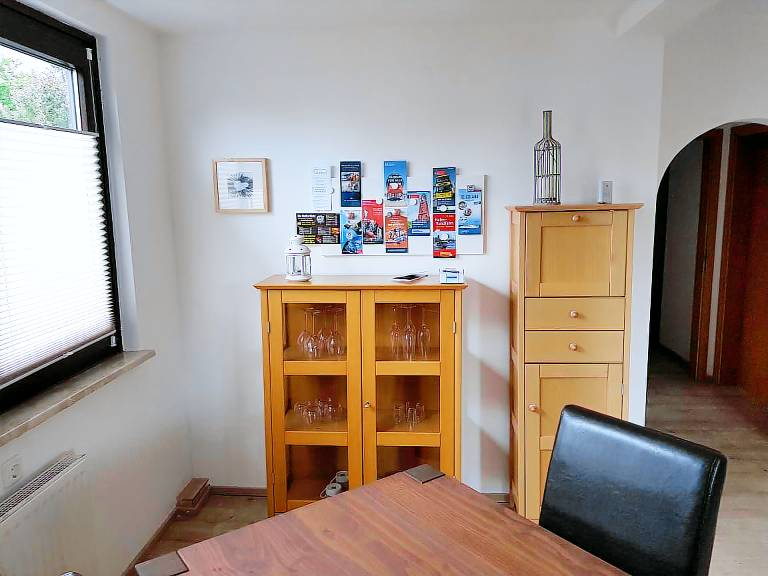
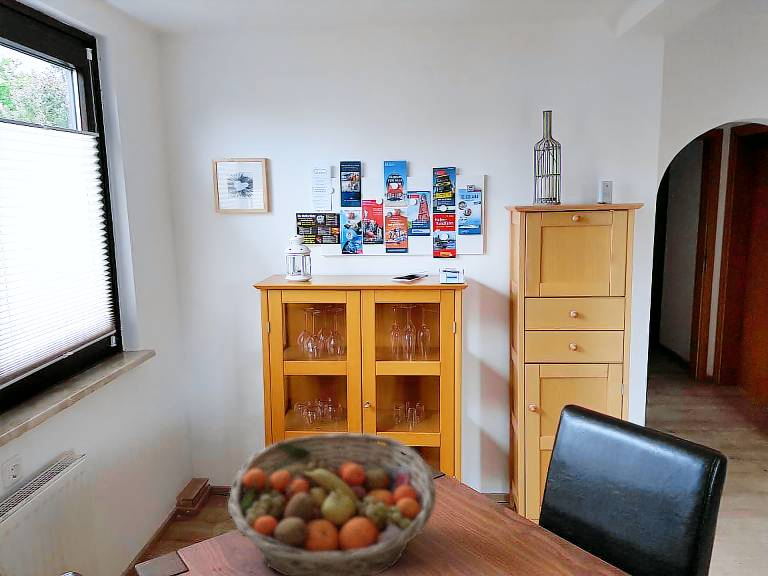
+ fruit basket [227,431,437,576]
